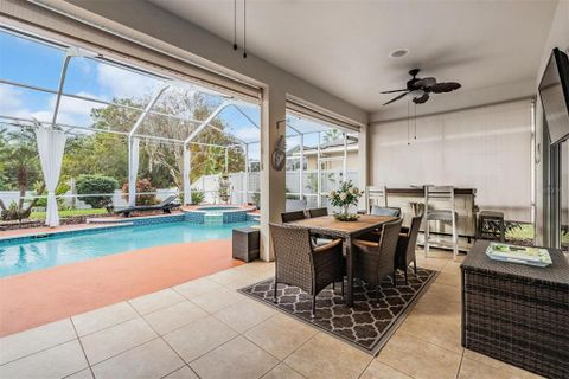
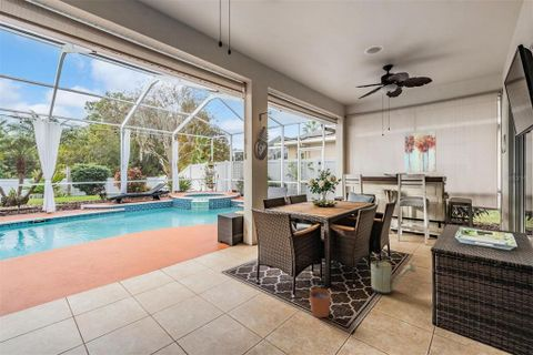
+ plant pot [309,283,332,320]
+ watering can [366,251,418,296]
+ wall art [404,130,438,173]
